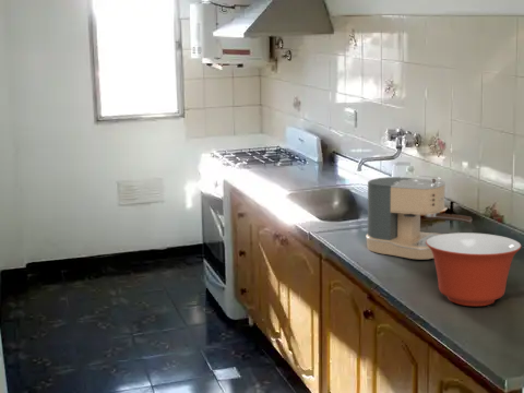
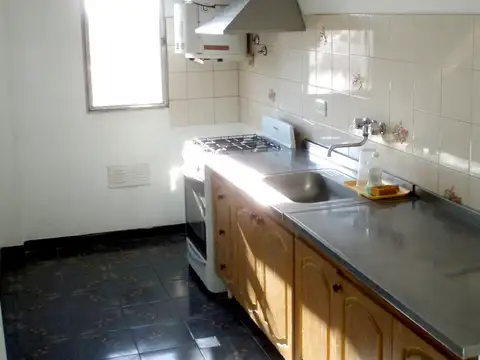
- coffee maker [365,175,473,260]
- mixing bowl [426,231,523,307]
